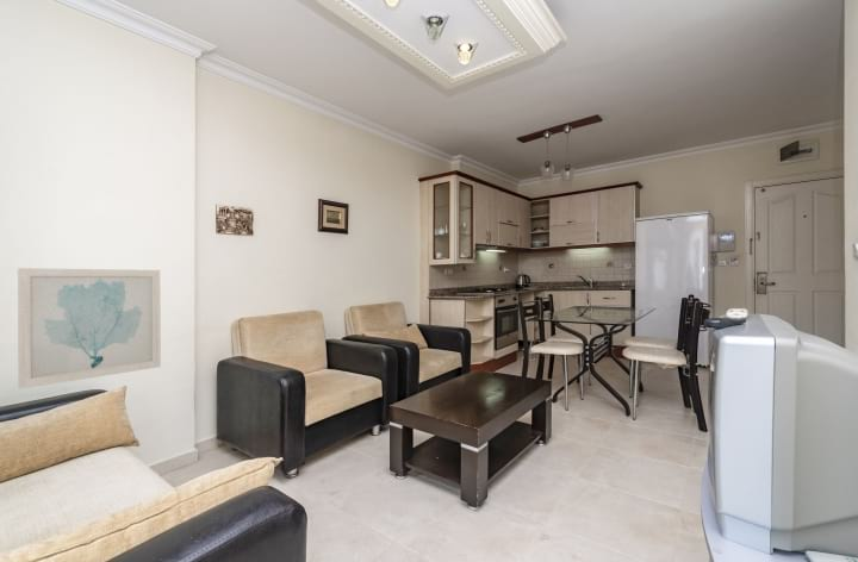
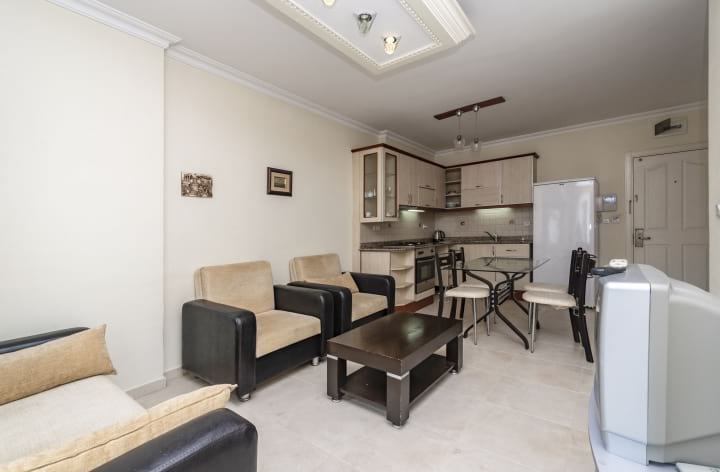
- wall art [17,267,162,391]
